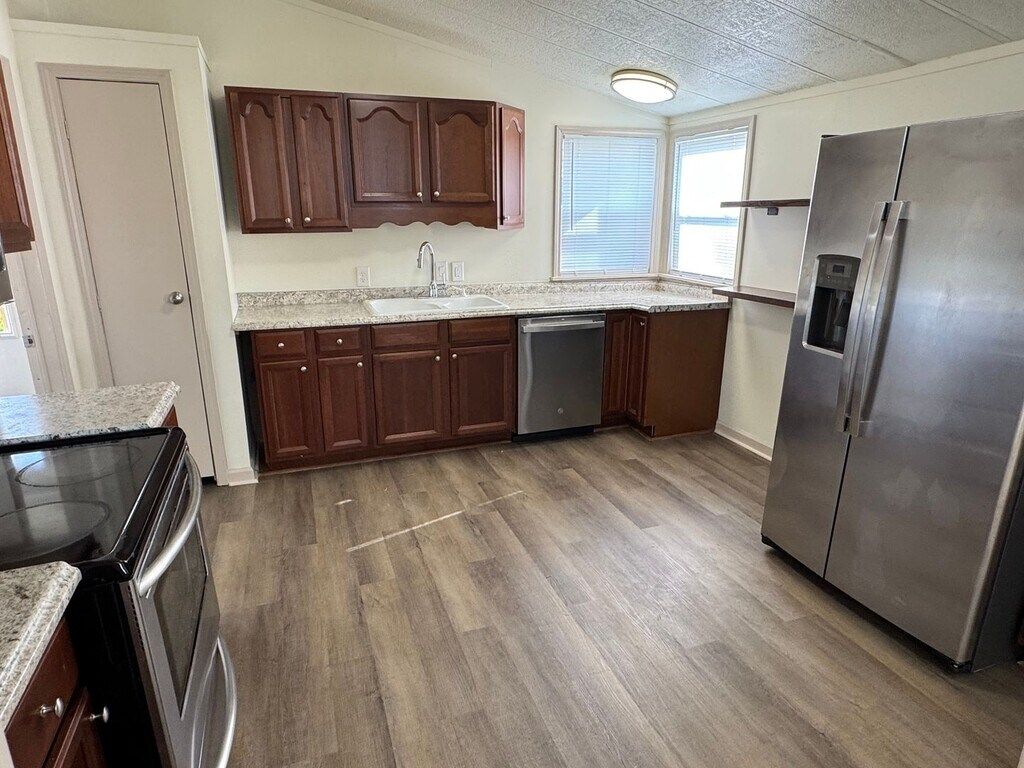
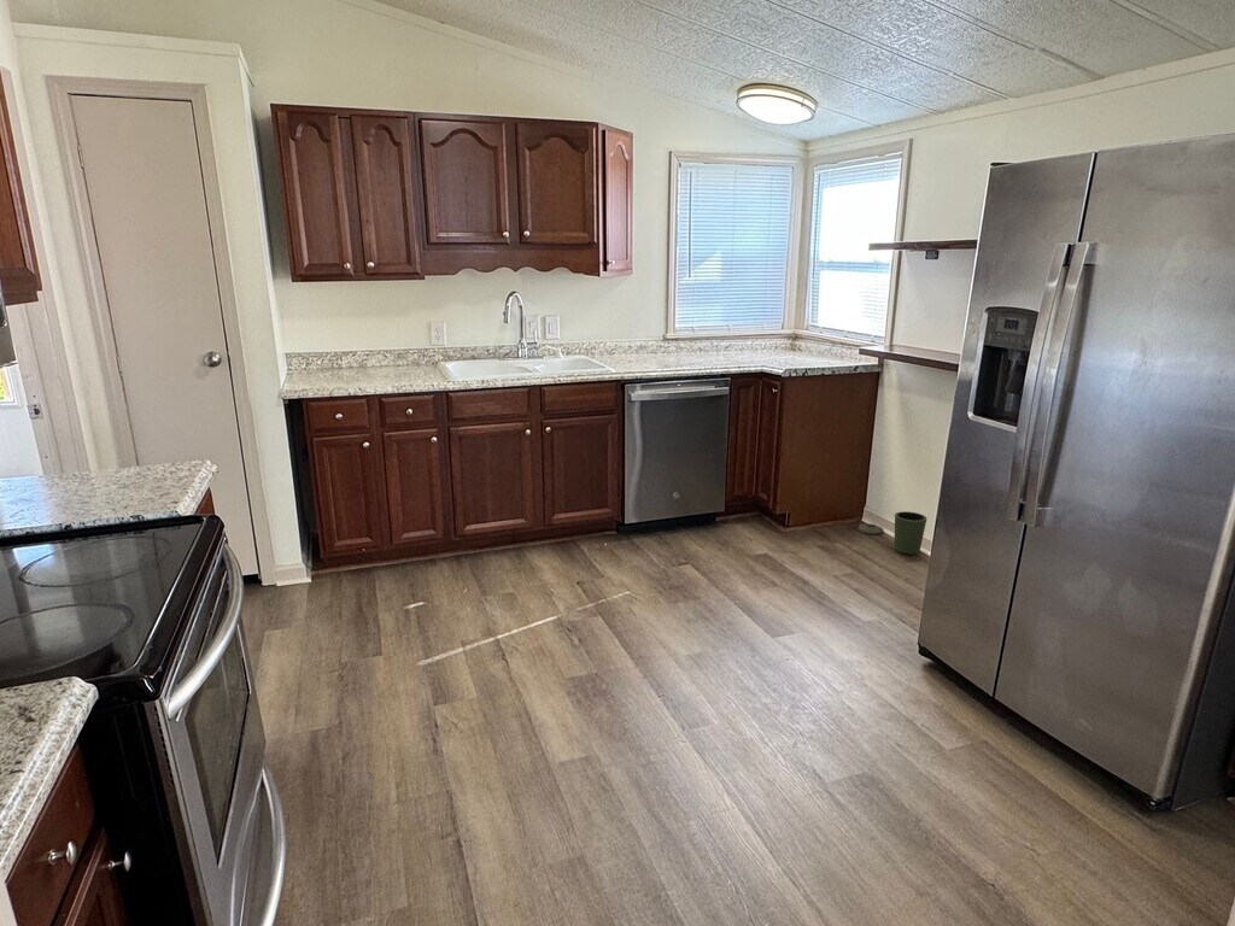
+ trash can [858,510,927,556]
